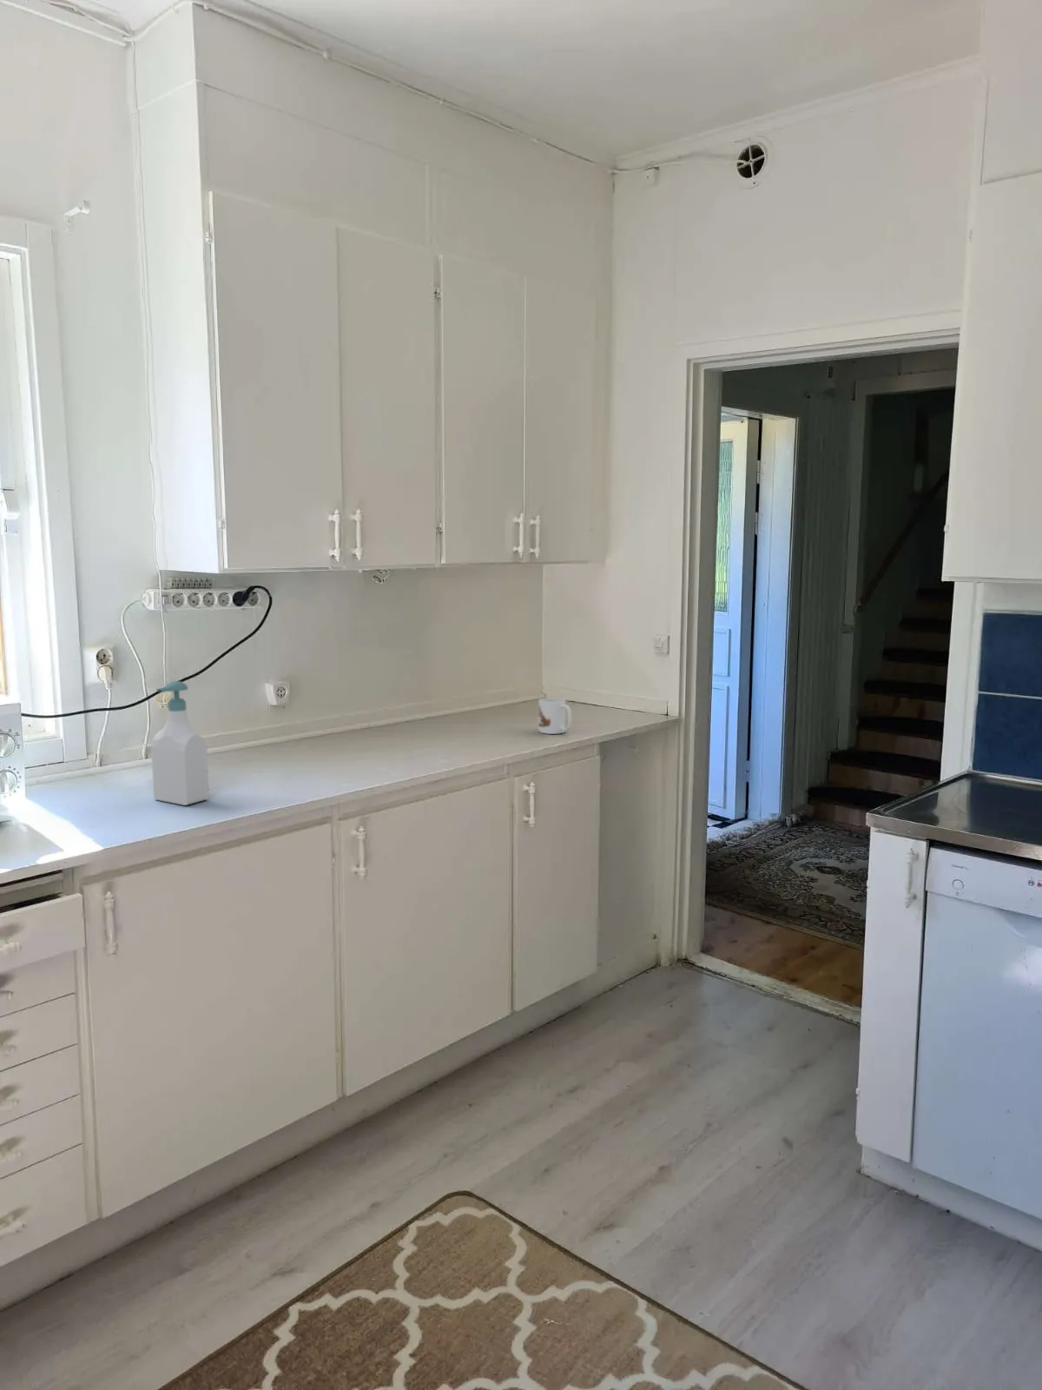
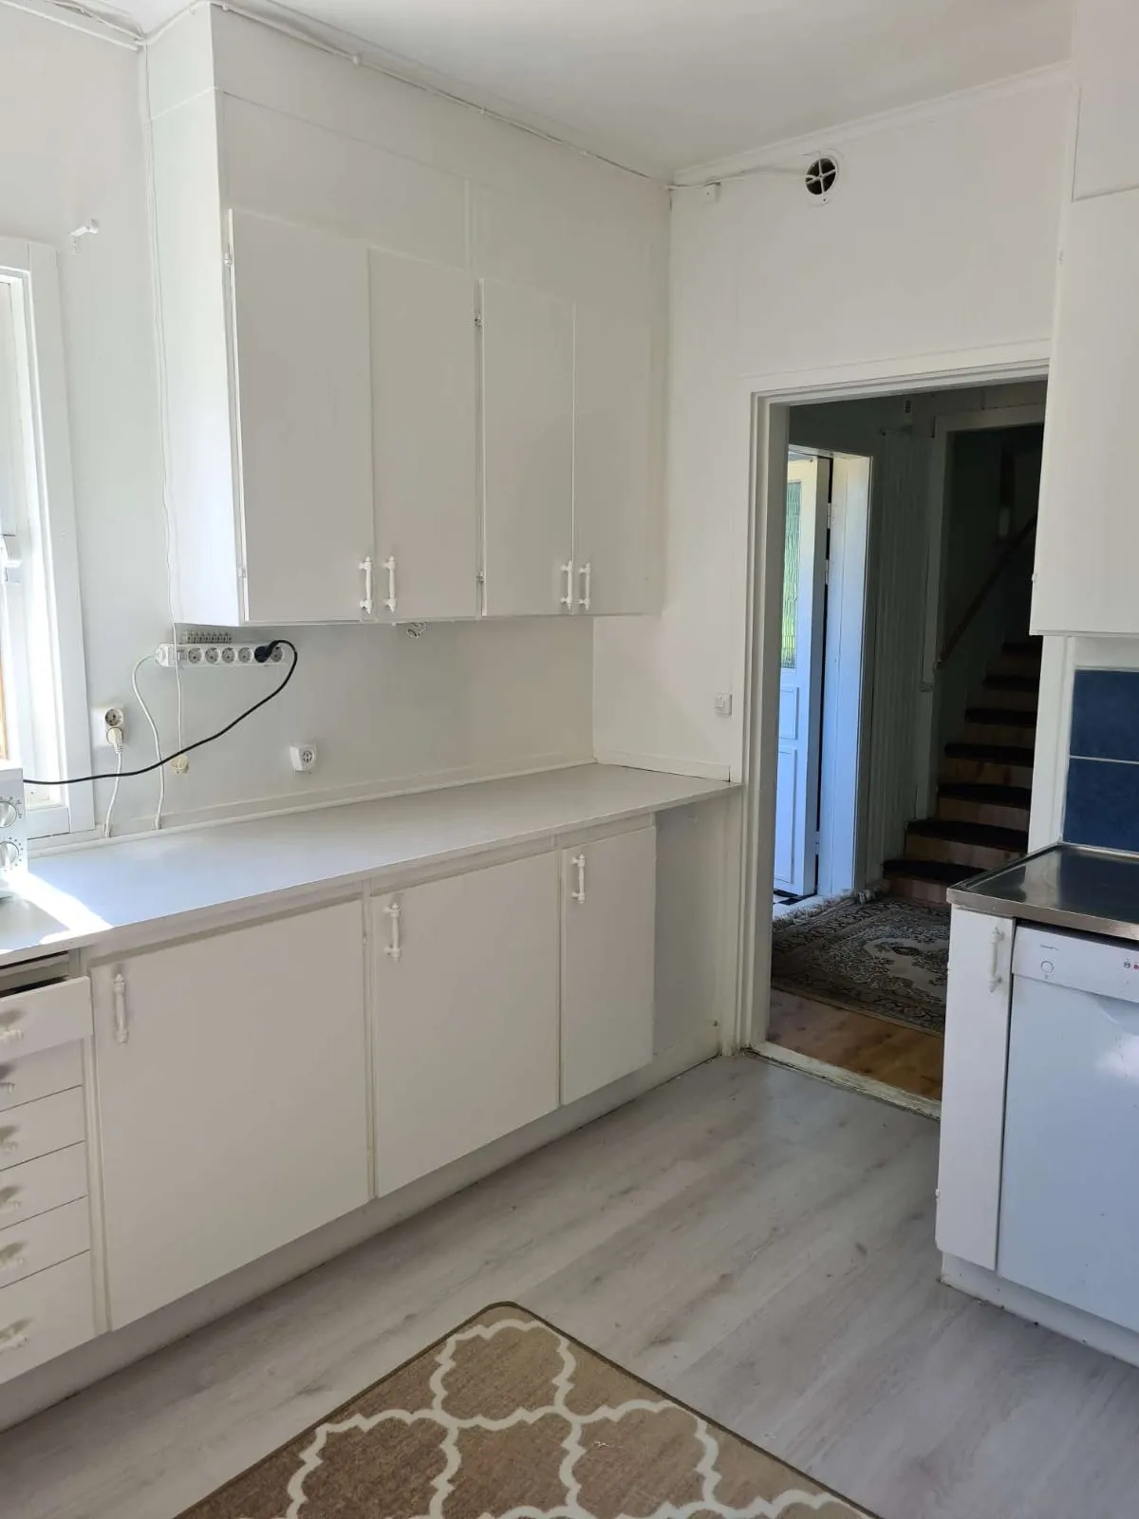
- mug [537,697,572,735]
- soap bottle [150,681,210,807]
